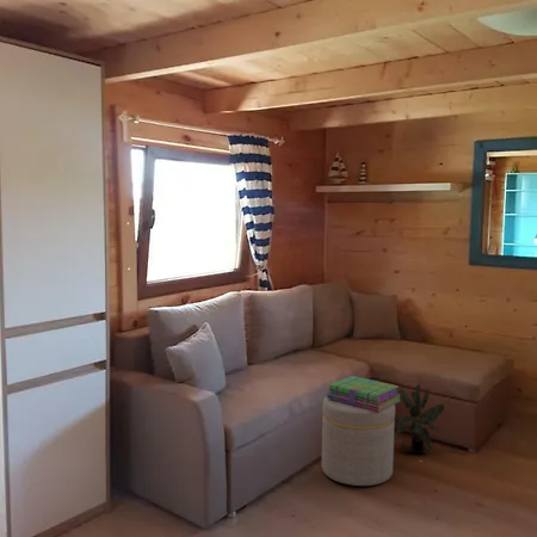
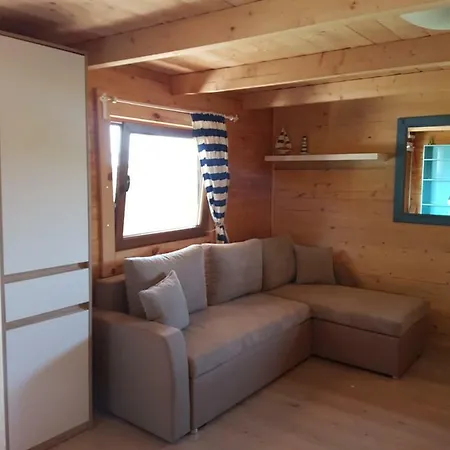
- ottoman [321,395,396,487]
- stack of books [326,375,401,412]
- potted plant [394,383,446,455]
